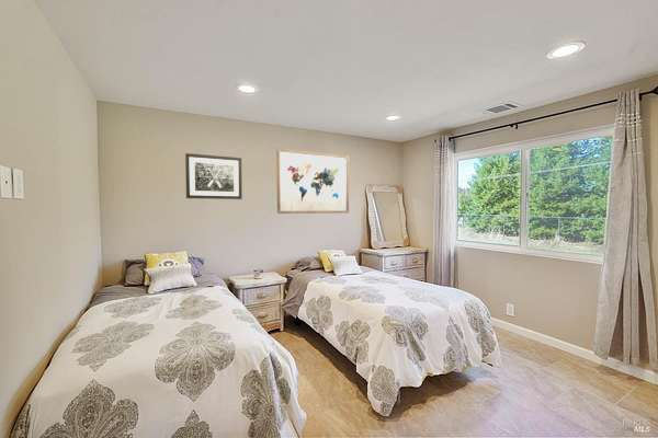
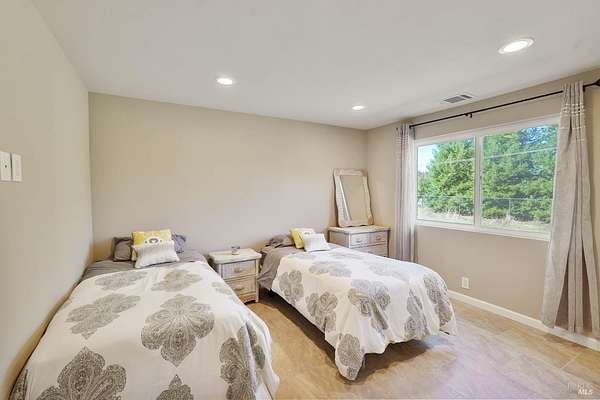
- wall art [275,148,350,215]
- wall art [184,152,243,200]
